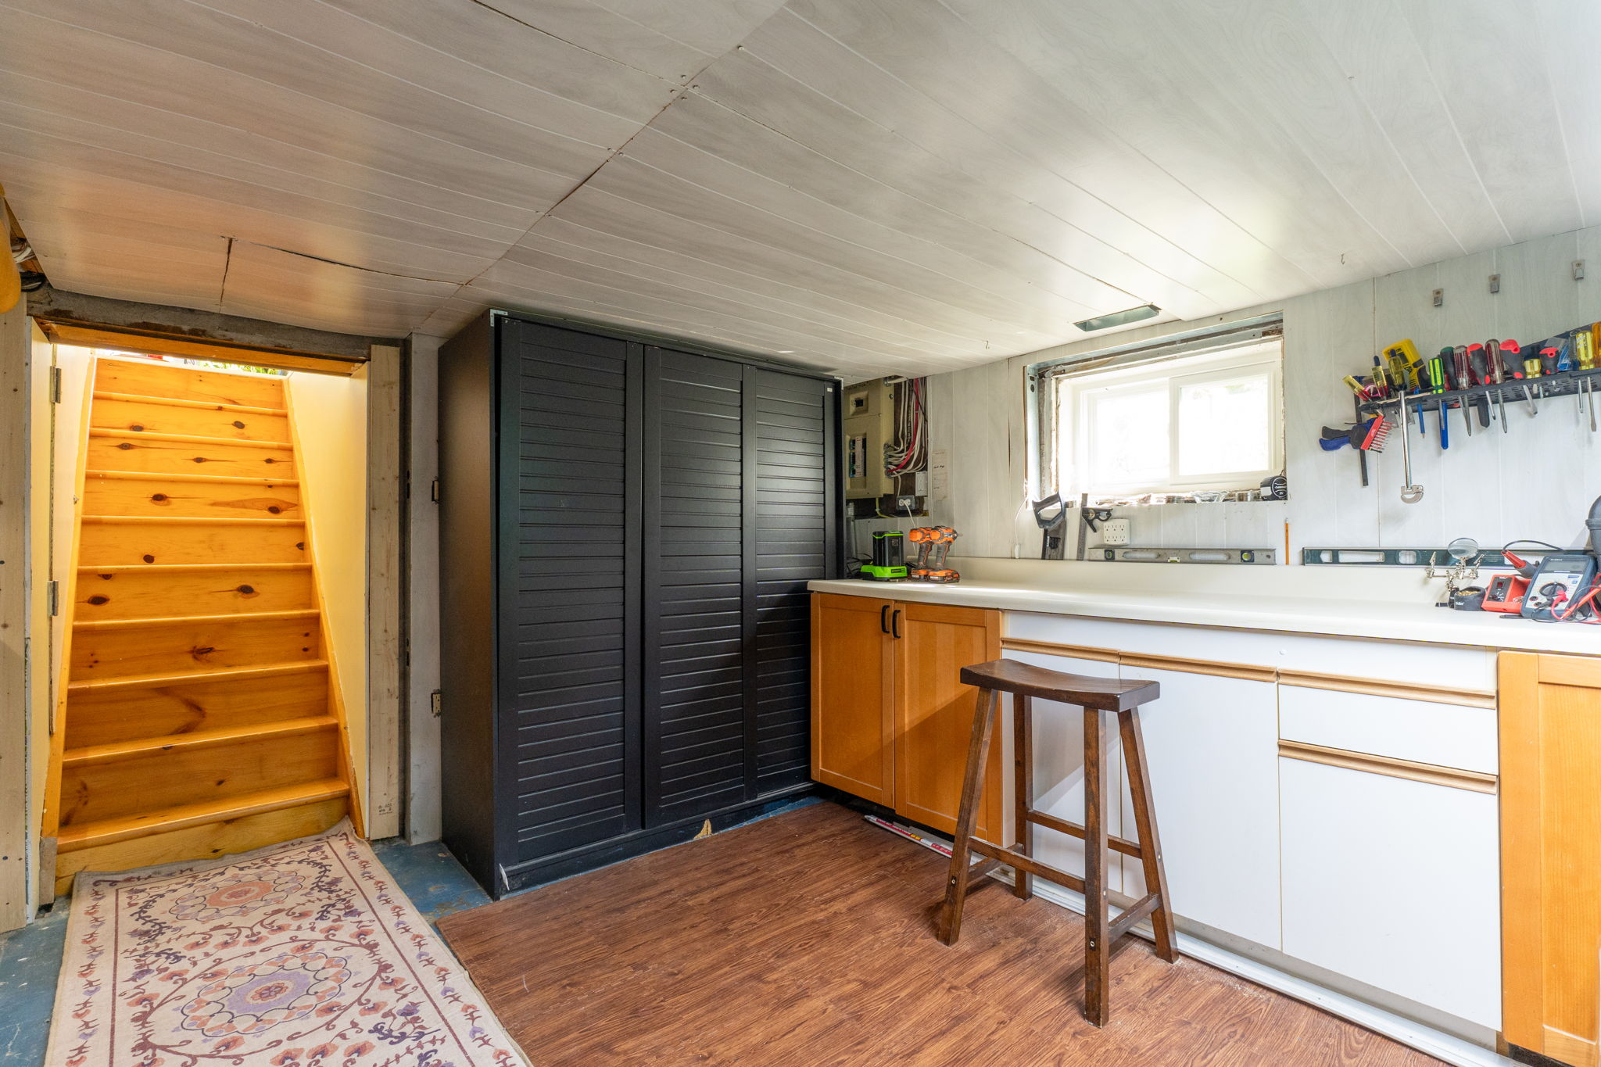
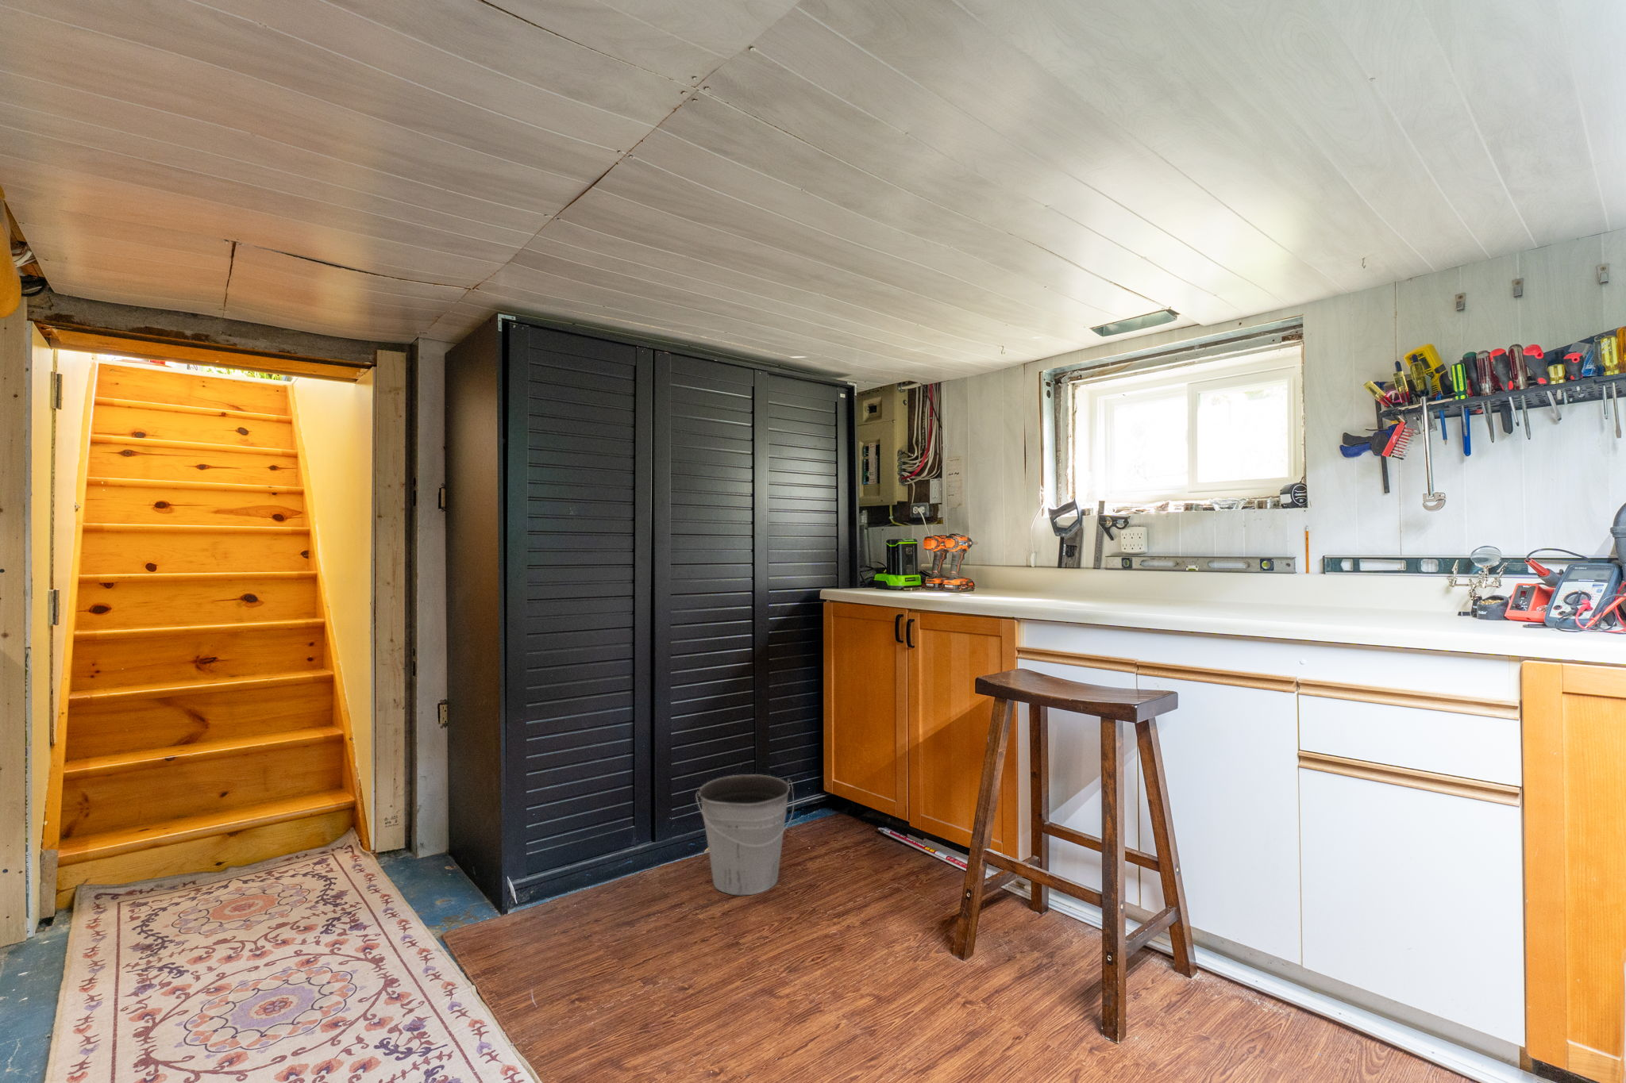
+ bucket [695,774,794,897]
